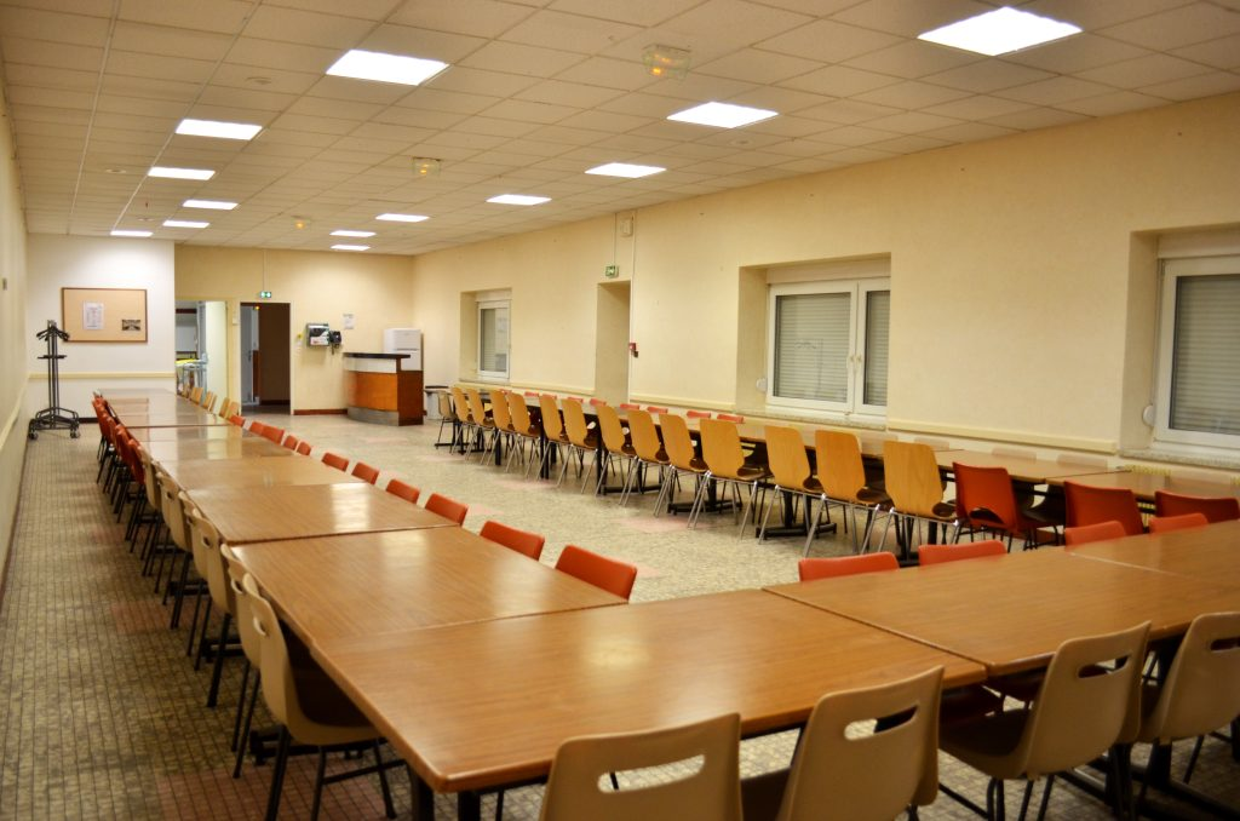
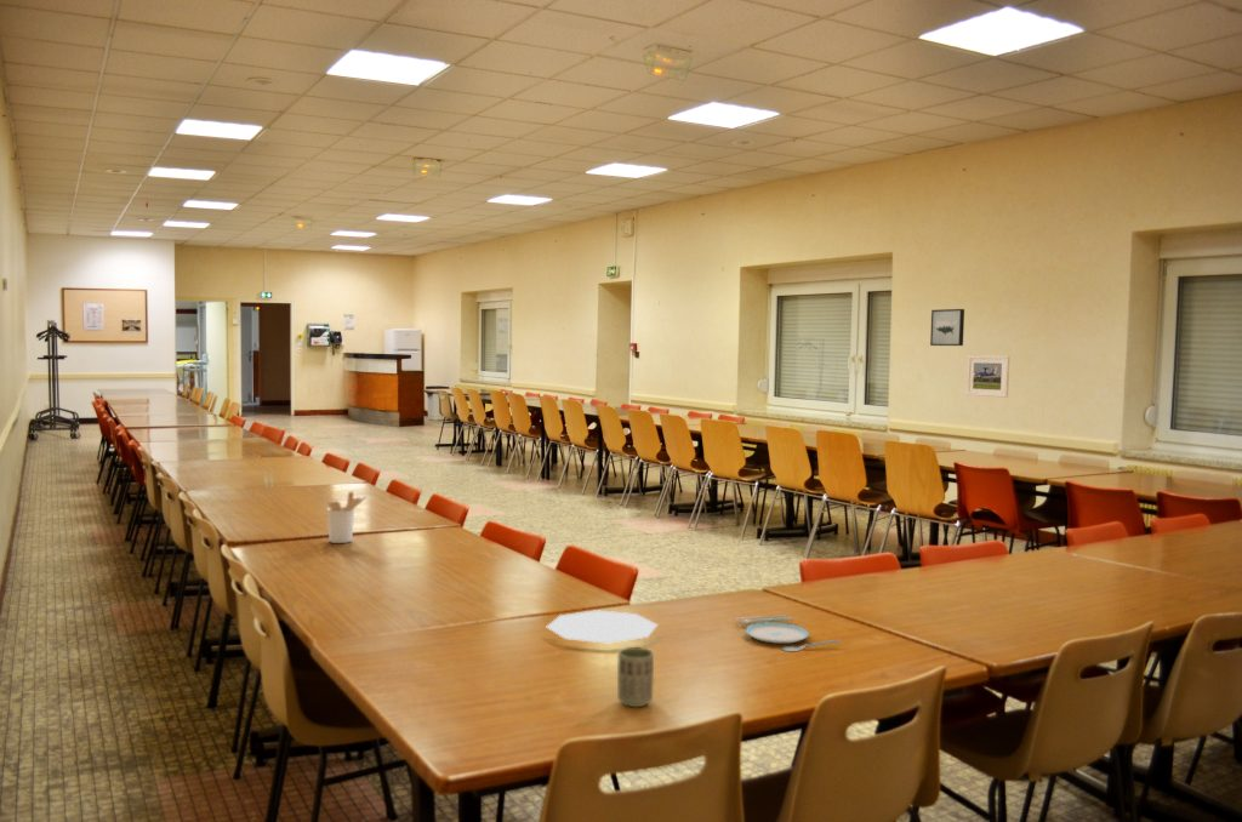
+ plate [546,609,659,645]
+ cup [616,646,655,708]
+ plate [733,615,842,652]
+ utensil holder [326,490,368,544]
+ wall art [929,308,965,347]
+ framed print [965,354,1012,399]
